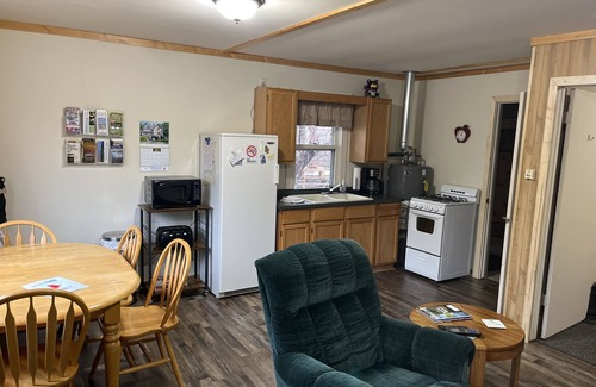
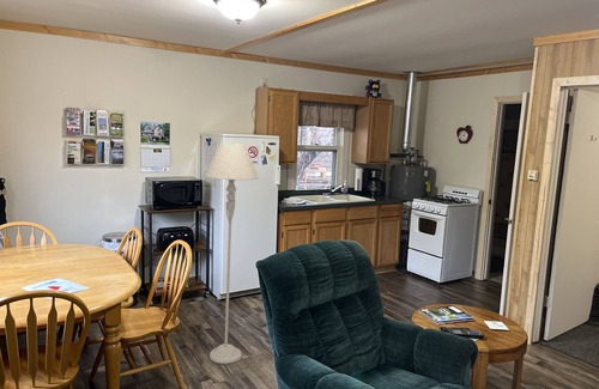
+ floor lamp [204,142,260,365]
